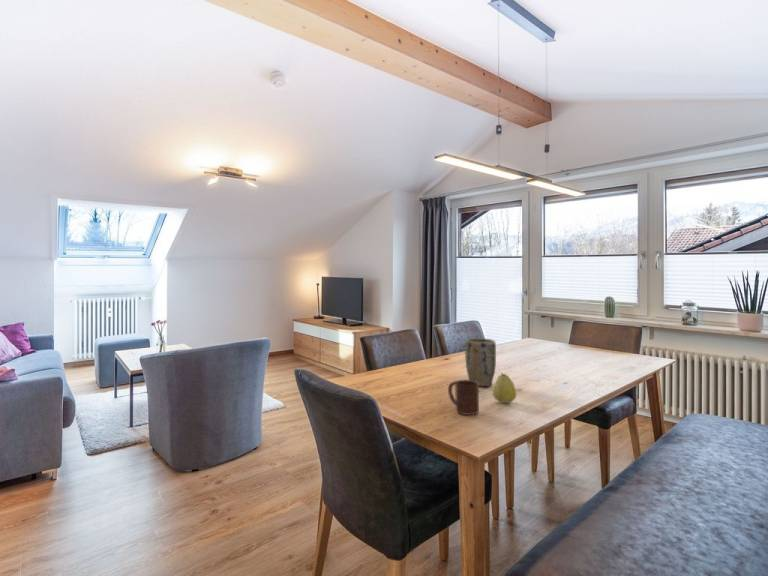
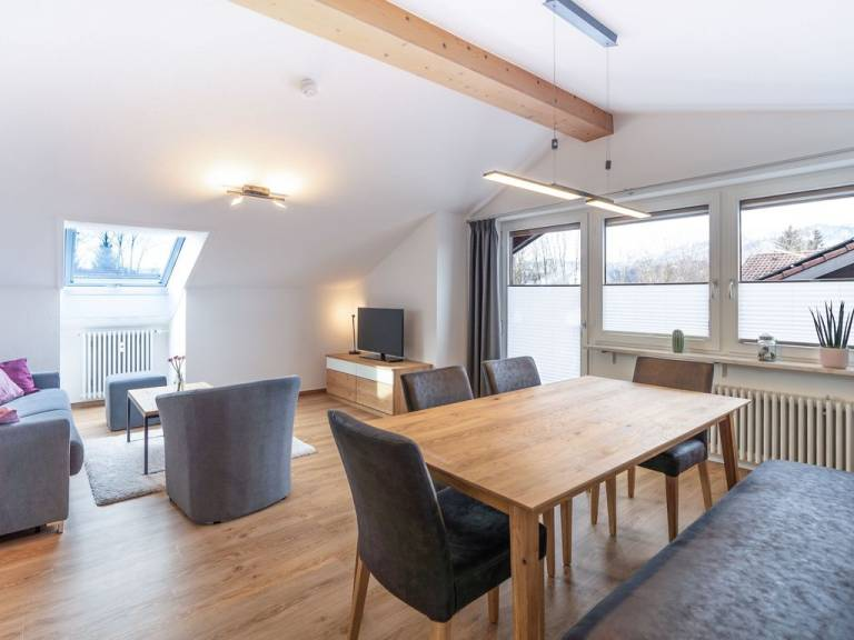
- cup [447,379,480,416]
- plant pot [464,337,497,387]
- fruit [491,371,517,404]
